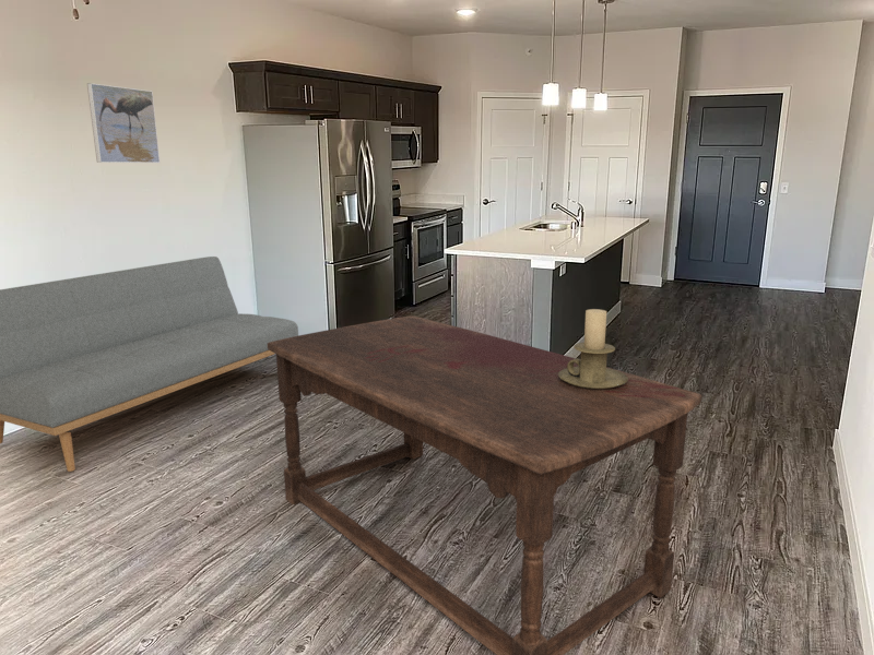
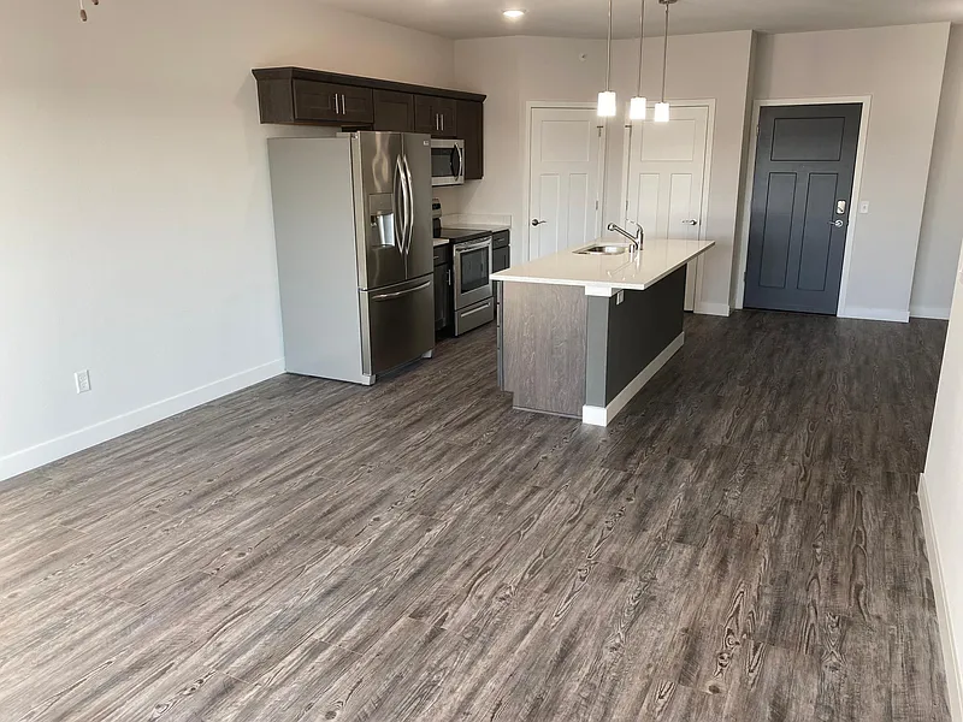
- dining table [268,314,702,655]
- candle holder [558,308,628,389]
- sofa [0,255,299,473]
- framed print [86,82,161,164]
